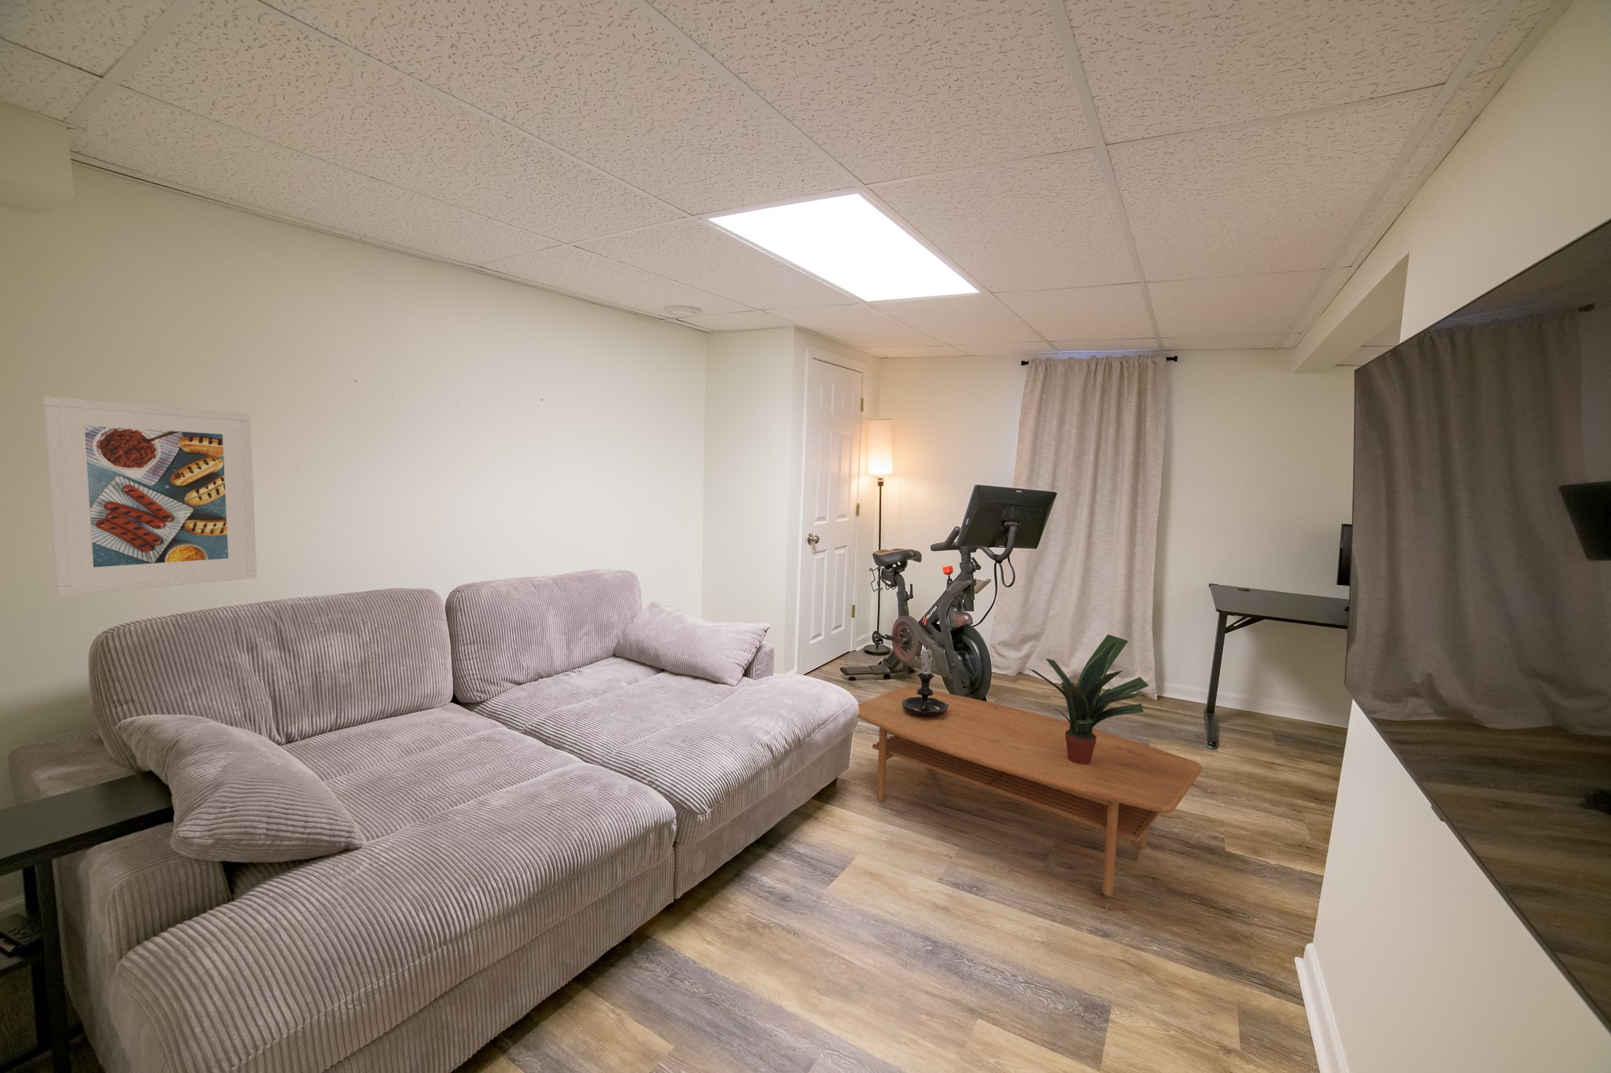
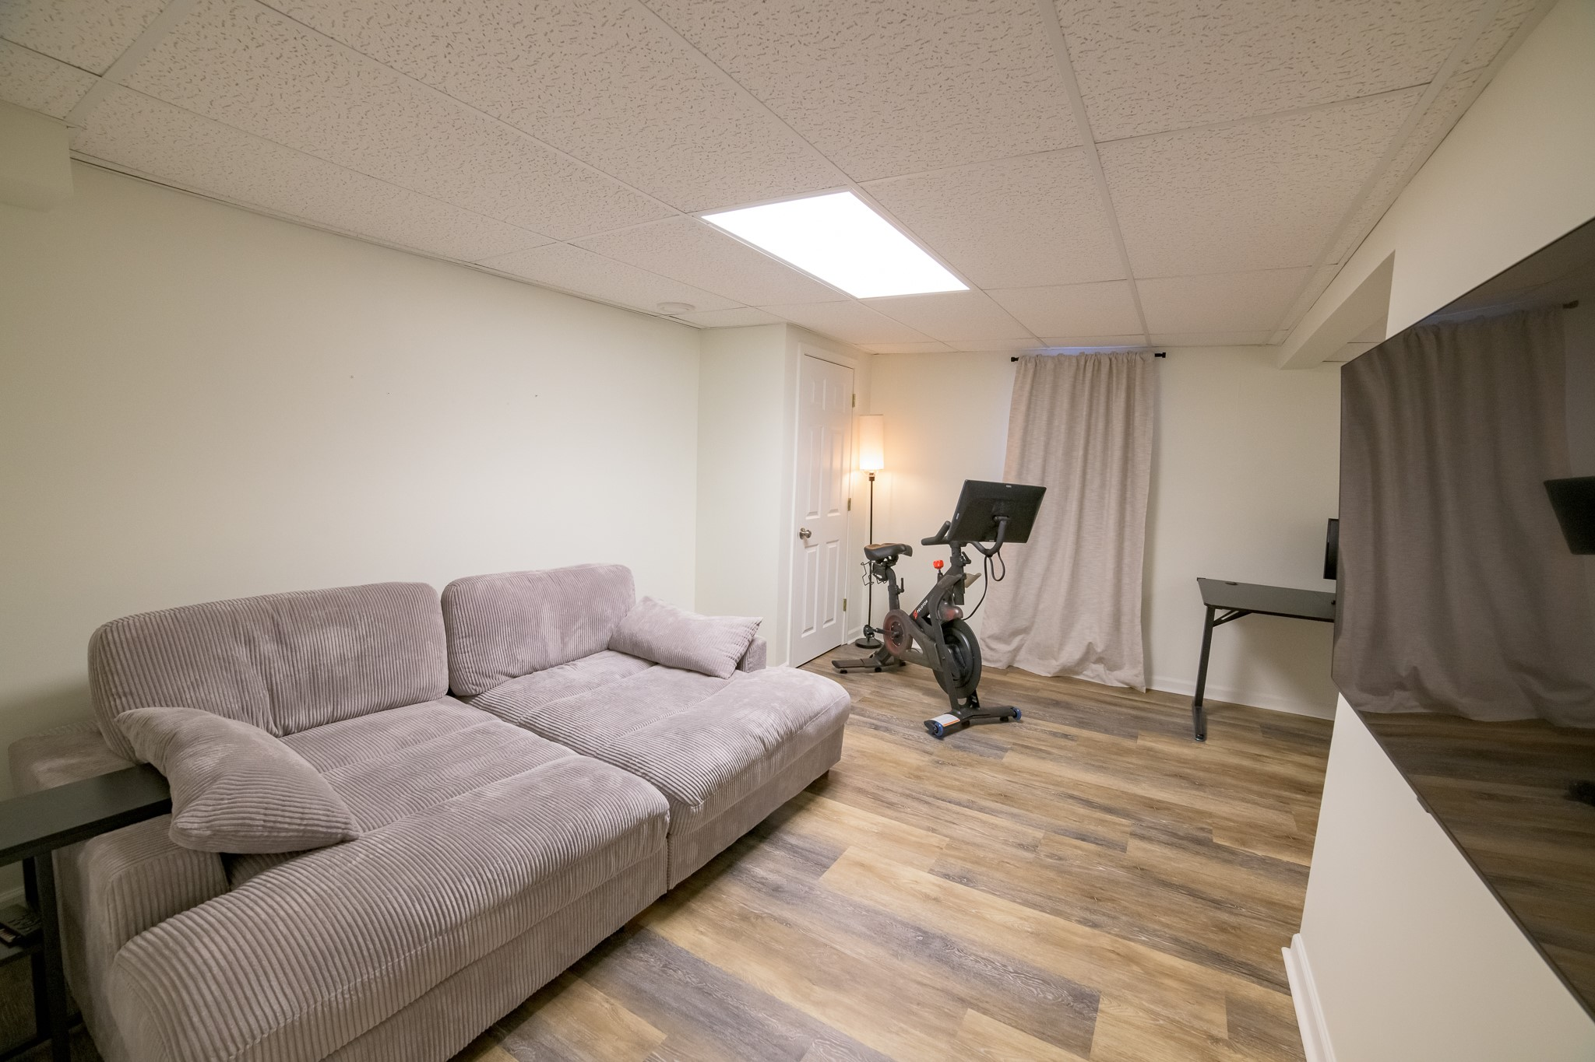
- candle holder [902,644,949,717]
- coffee table [856,685,1203,898]
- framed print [42,395,258,596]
- potted plant [1023,634,1150,764]
